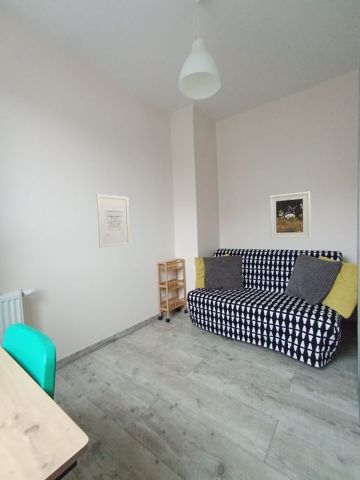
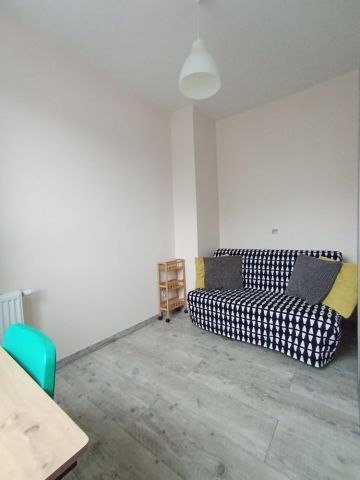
- wall art [96,193,131,249]
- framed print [269,191,311,240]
